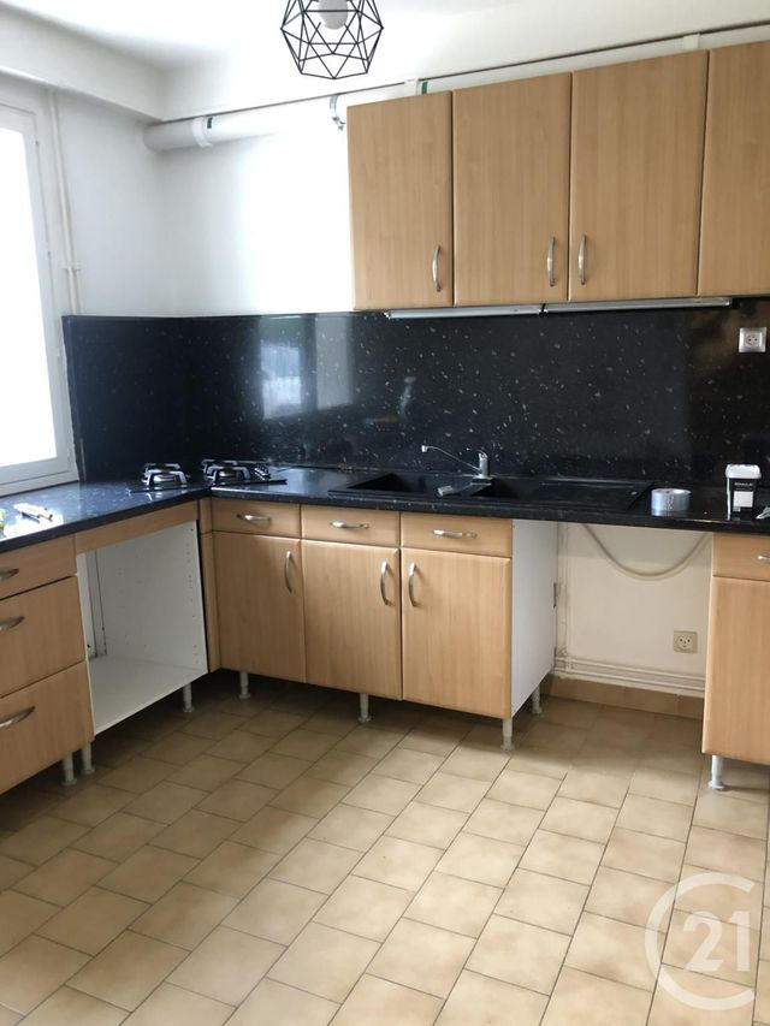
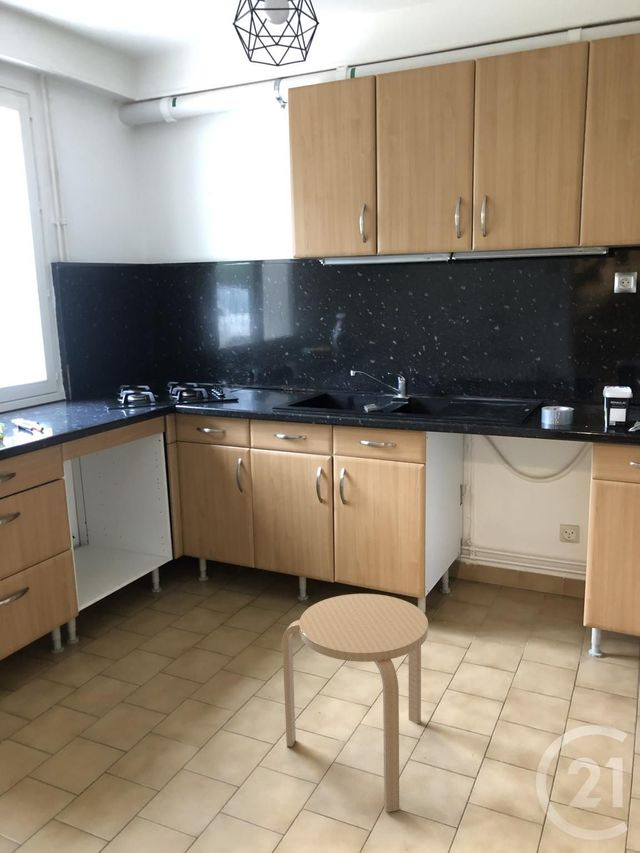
+ stool [281,593,429,813]
